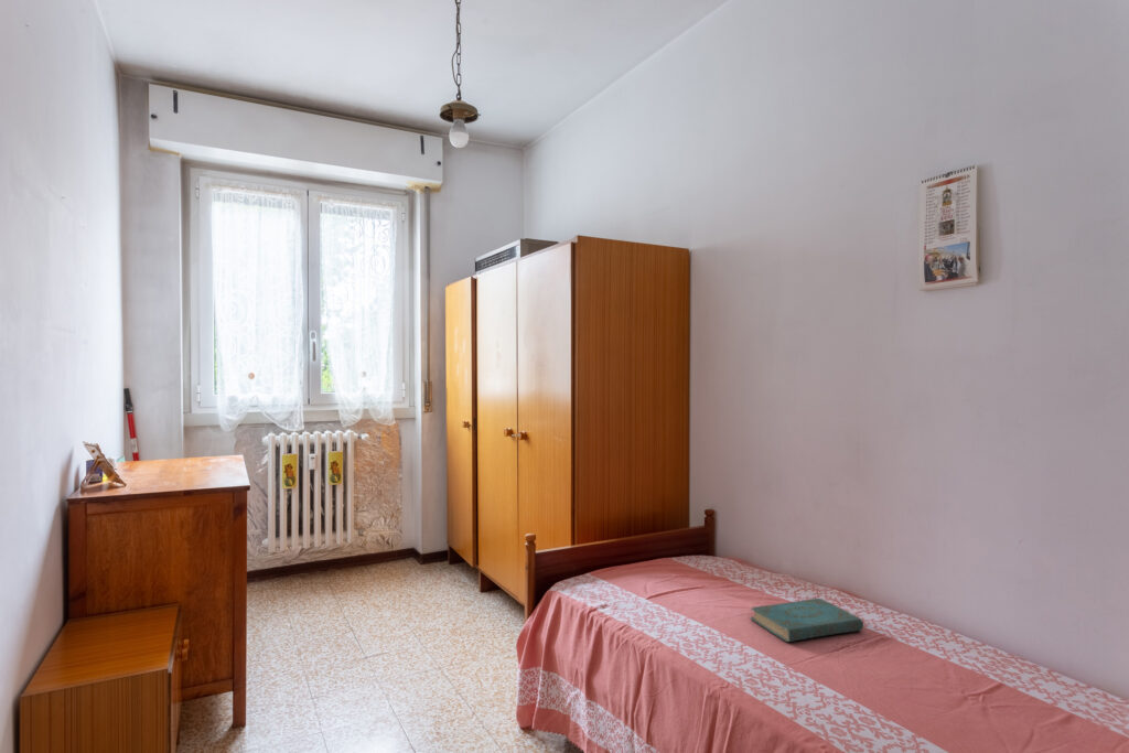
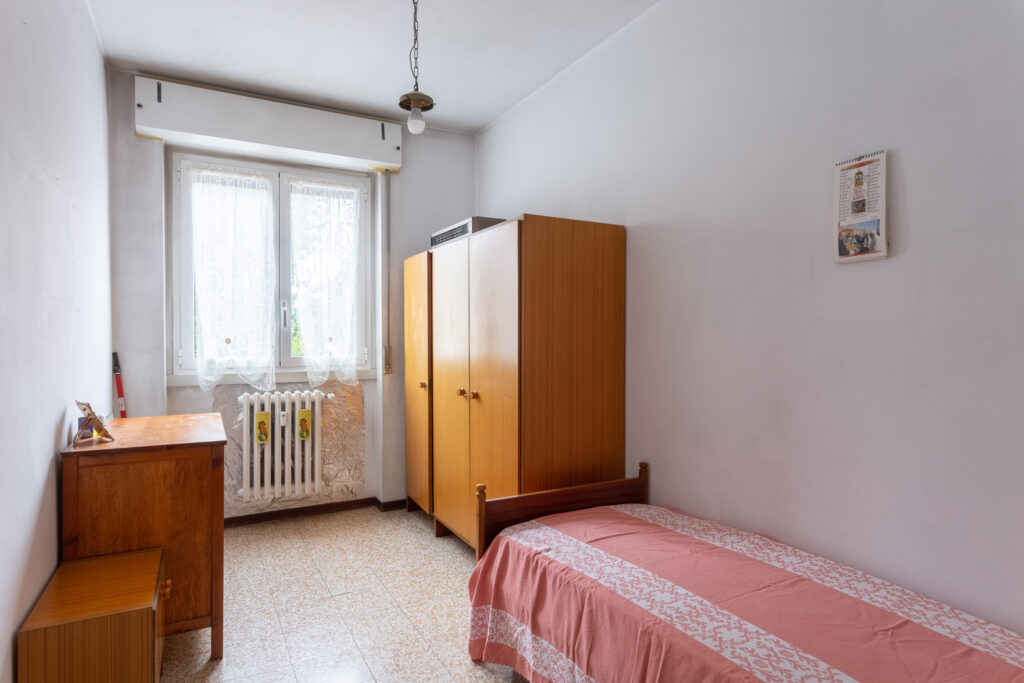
- book [750,598,864,643]
